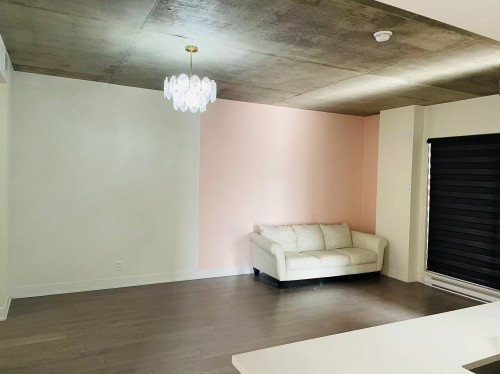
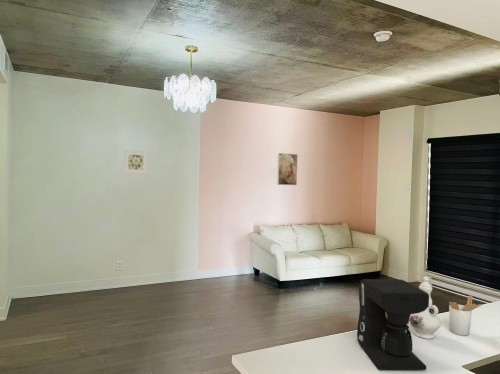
+ coffee maker [356,278,429,371]
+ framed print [276,152,299,186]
+ utensil holder [448,295,483,336]
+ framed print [123,149,149,175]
+ chinaware [409,276,442,340]
